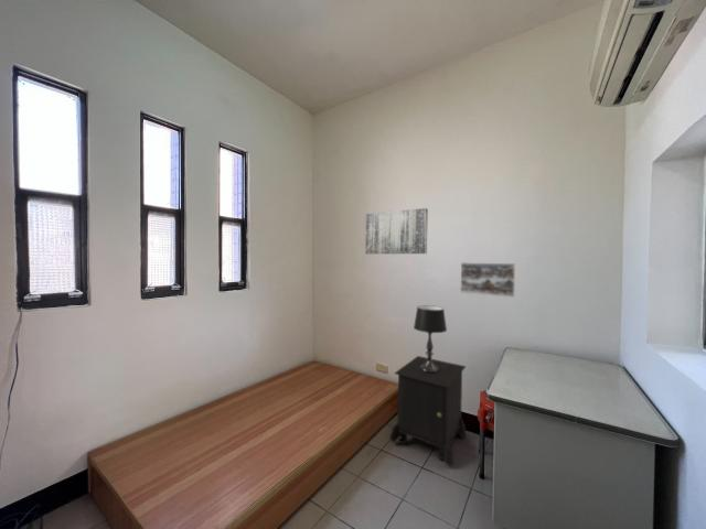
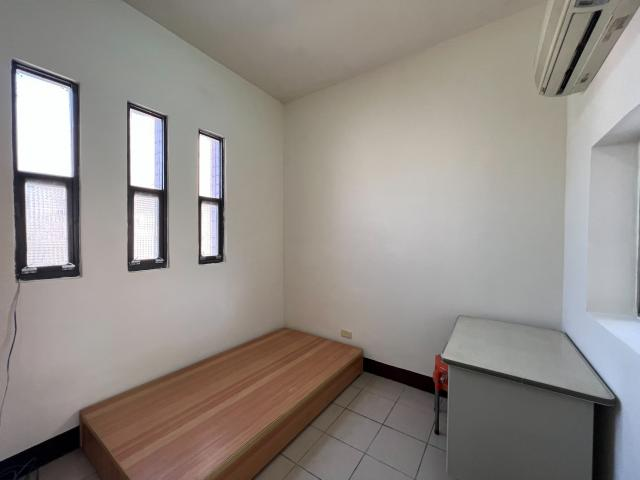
- nightstand [388,355,467,466]
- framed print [459,261,516,299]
- wall art [364,207,429,255]
- table lamp [413,304,448,374]
